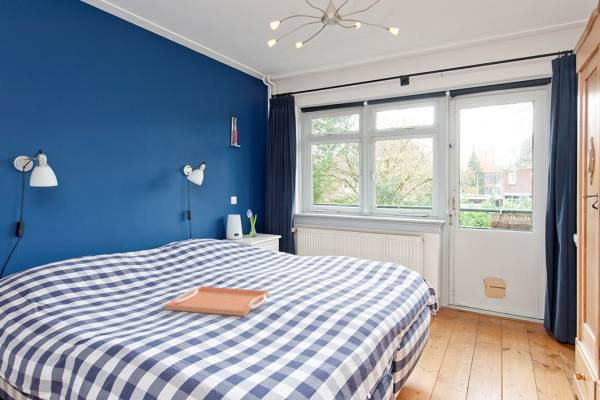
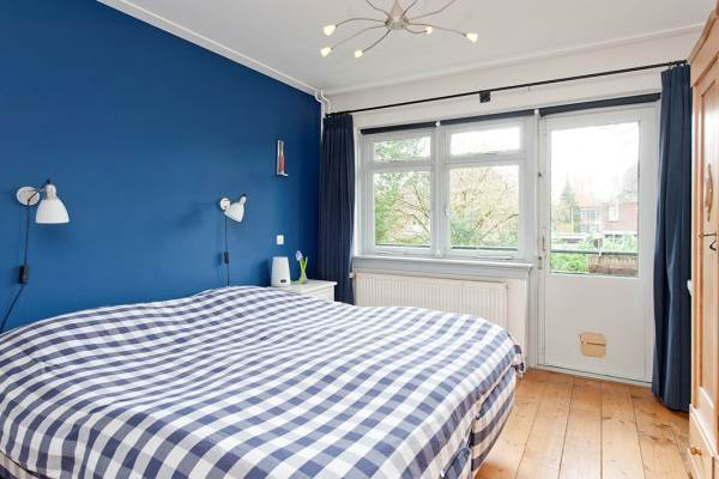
- serving tray [164,285,269,317]
